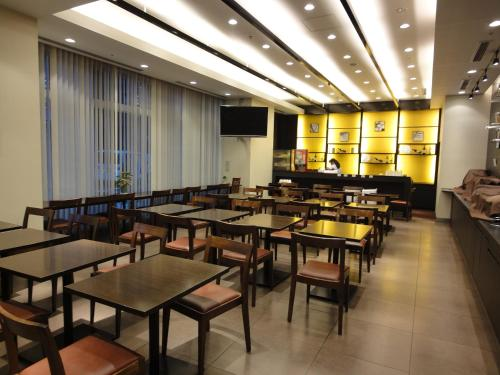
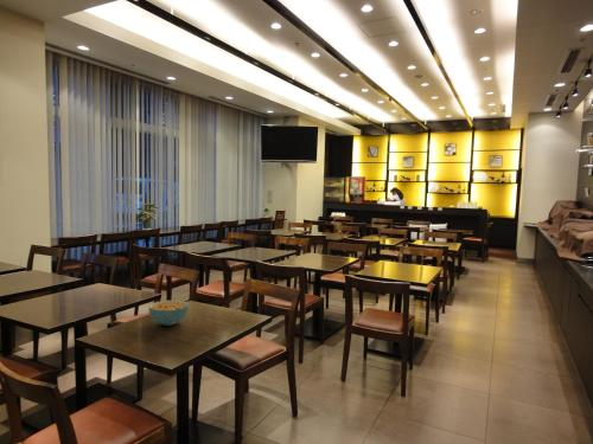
+ cereal bowl [147,300,190,327]
